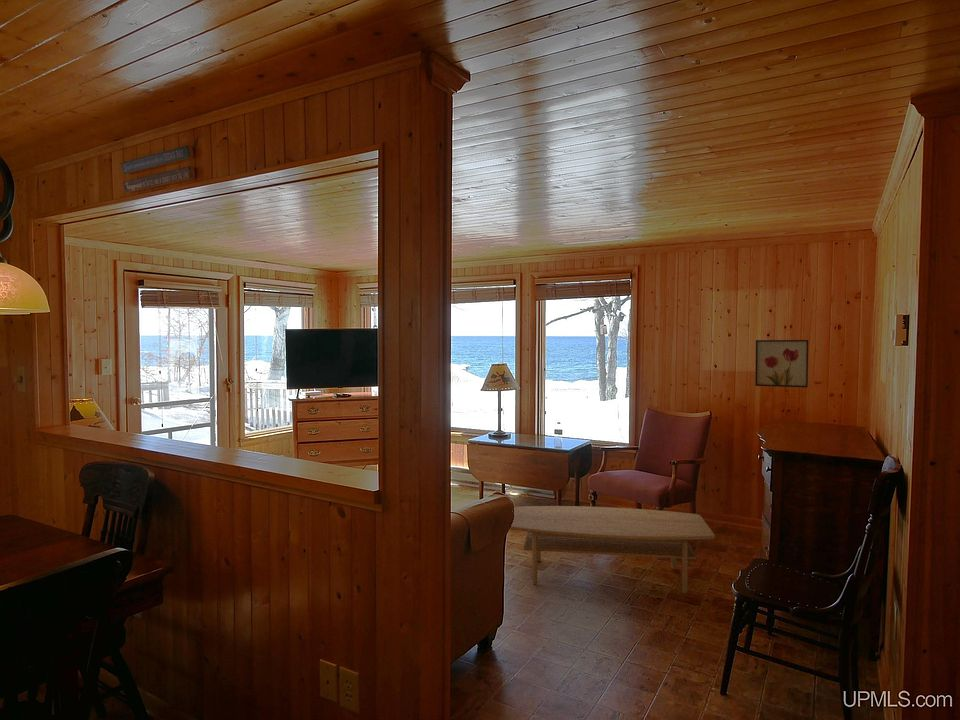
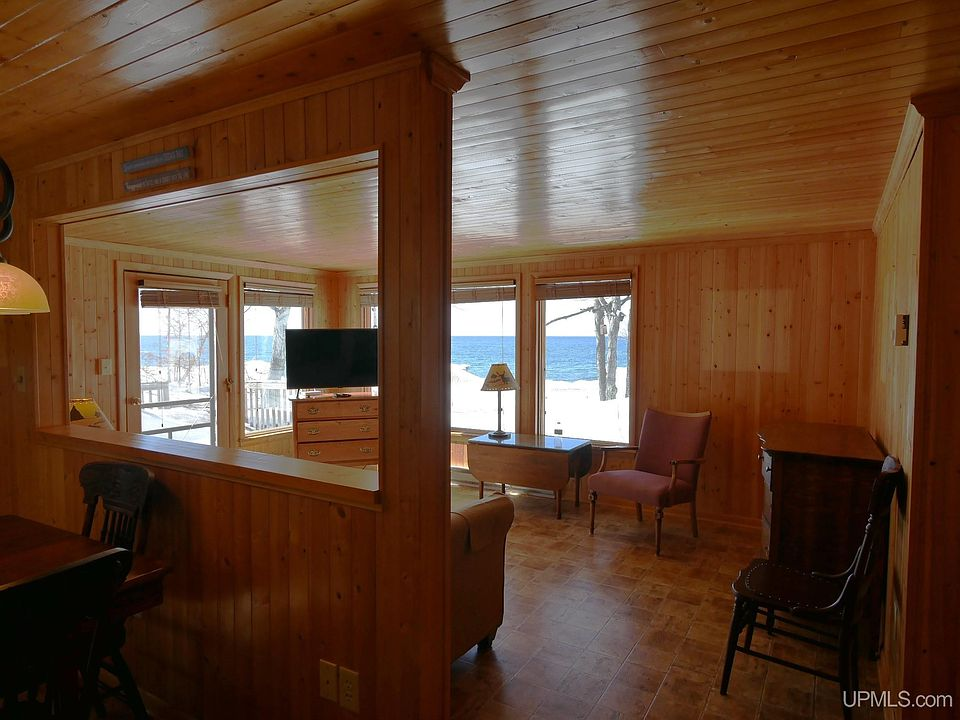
- coffee table [509,505,716,594]
- wall art [754,339,809,388]
